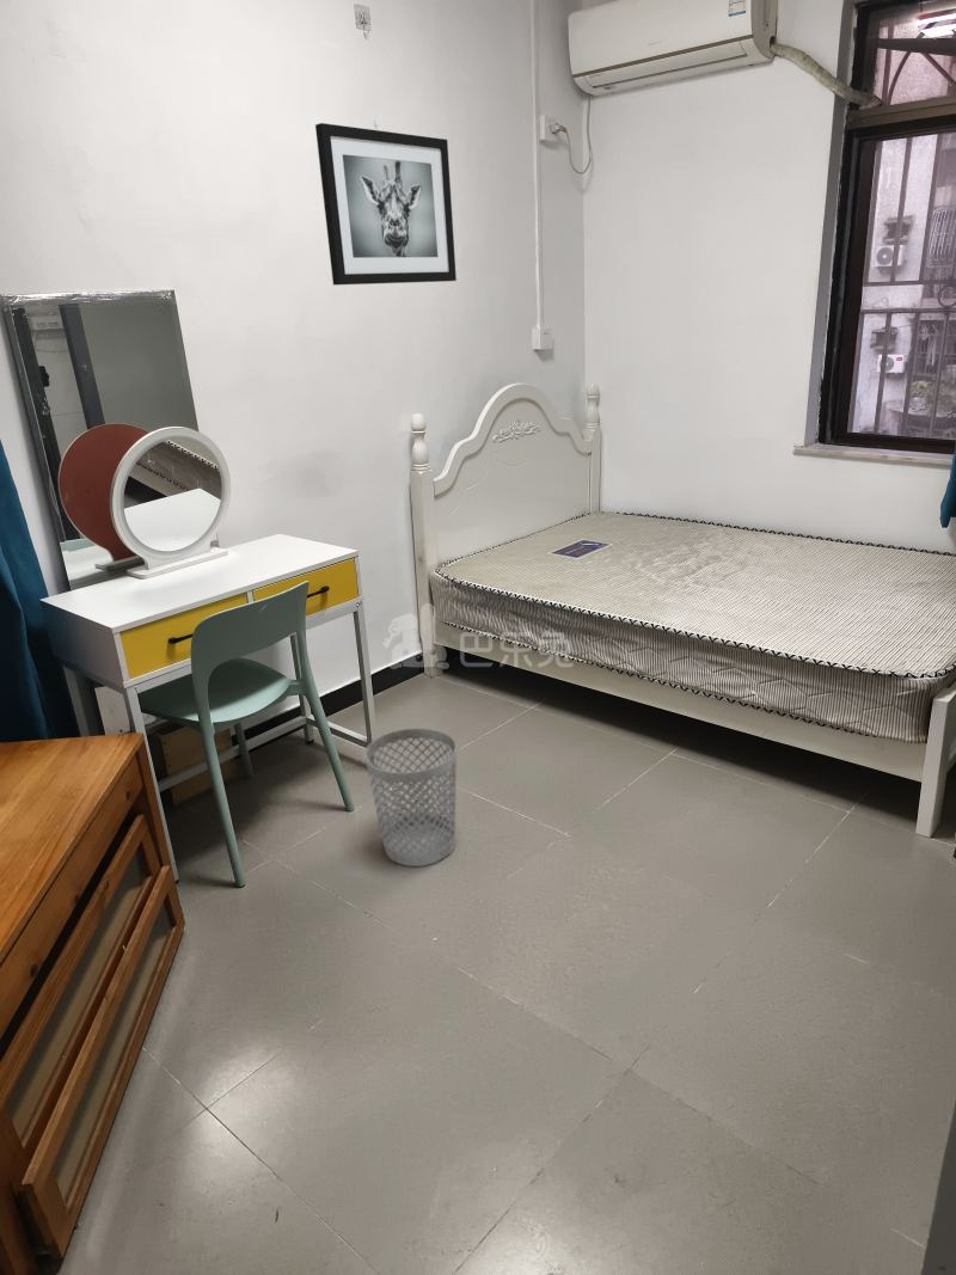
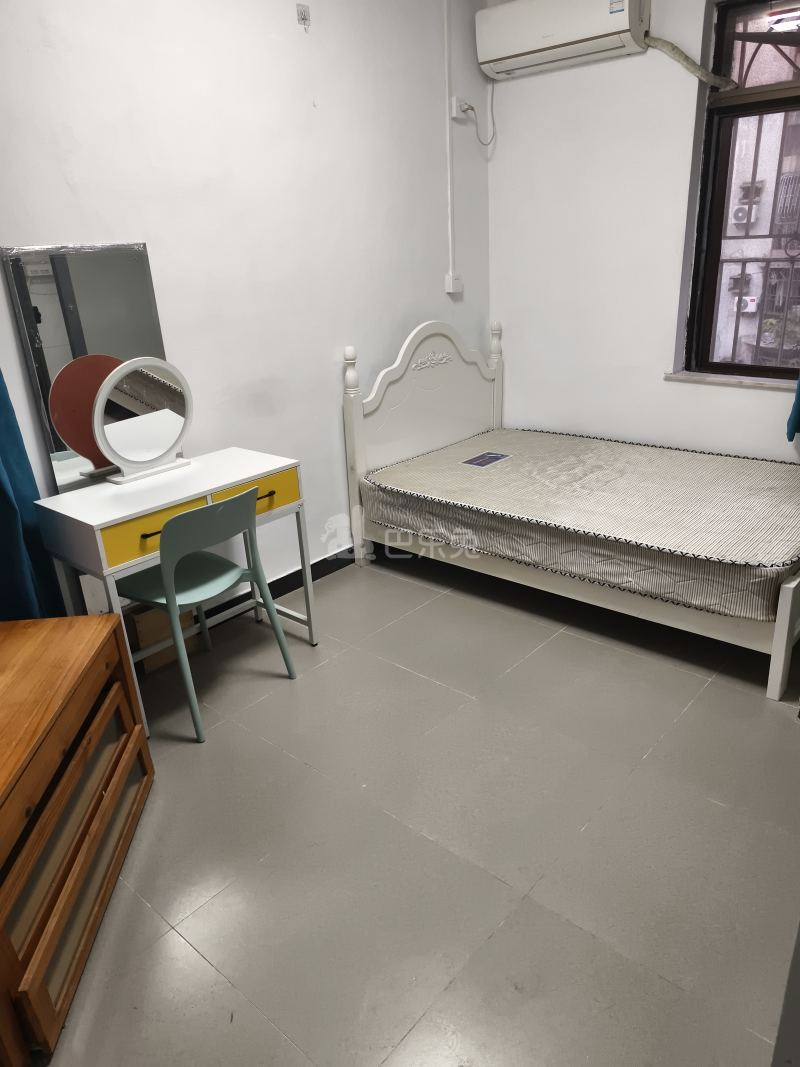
- wall art [314,122,458,287]
- wastebasket [363,727,458,868]
